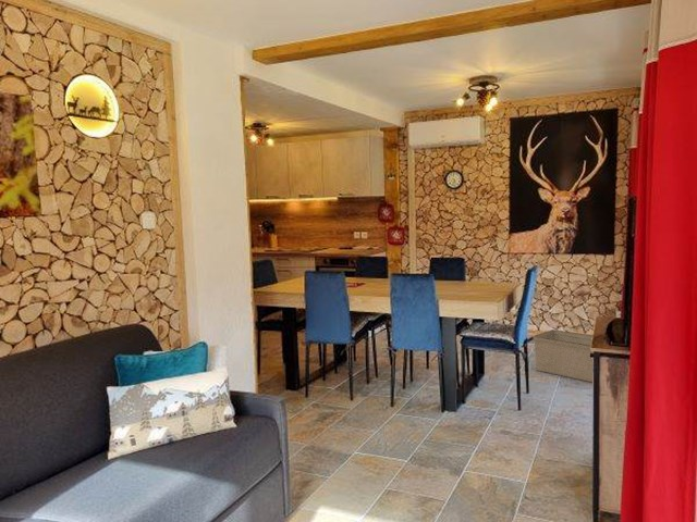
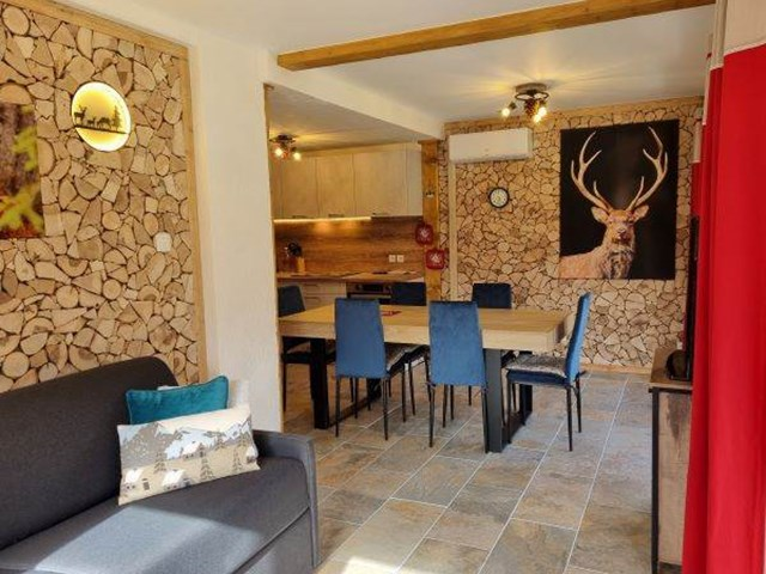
- storage bin [533,328,594,383]
